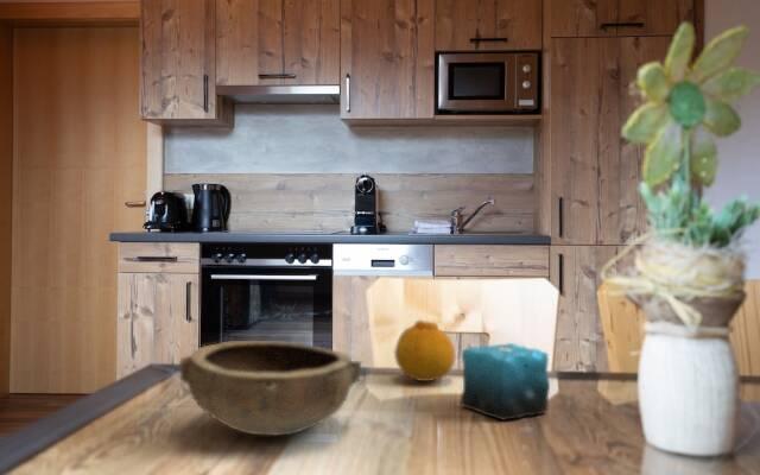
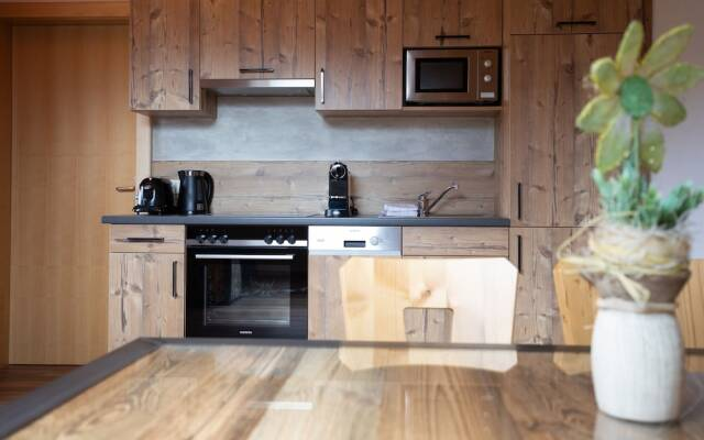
- fruit [393,319,456,382]
- candle [460,328,551,420]
- bowl [178,340,362,437]
